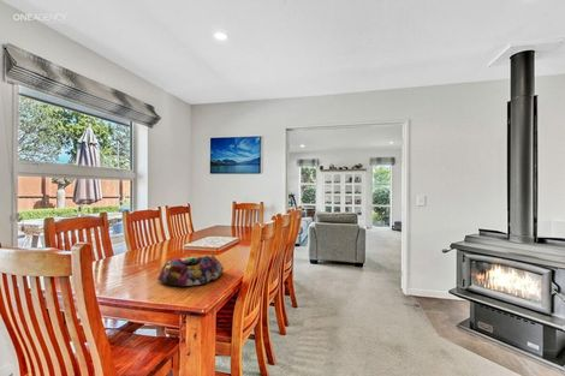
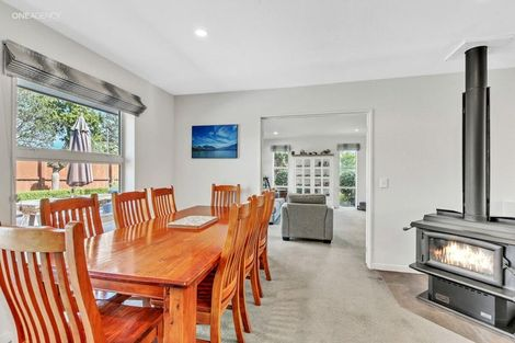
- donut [156,253,225,287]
